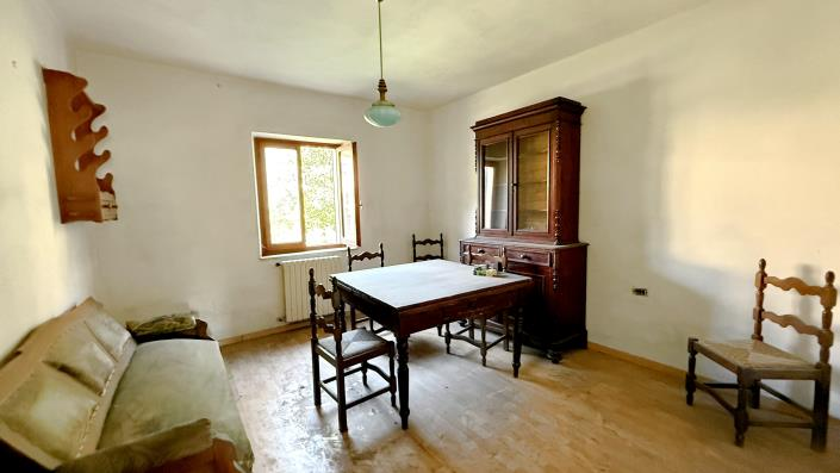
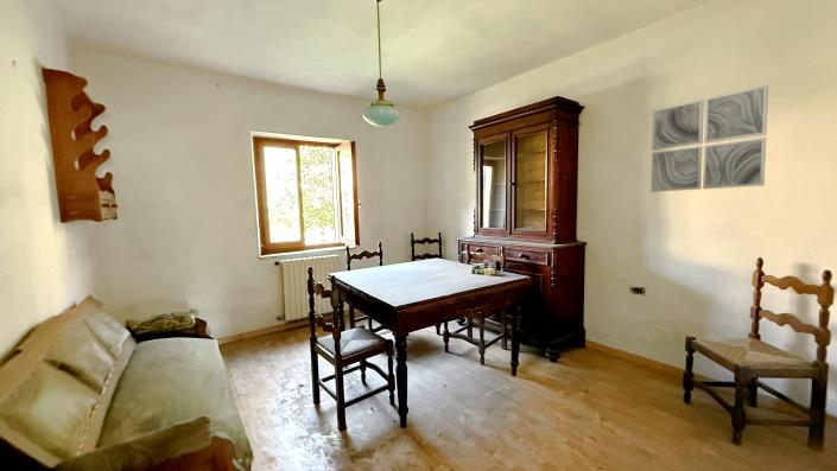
+ wall art [649,84,769,193]
